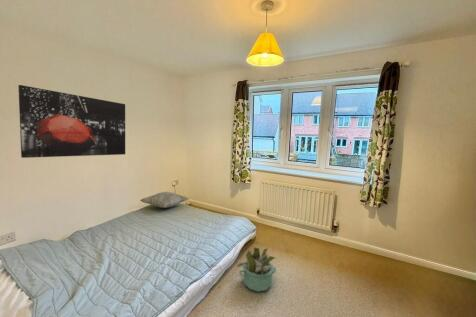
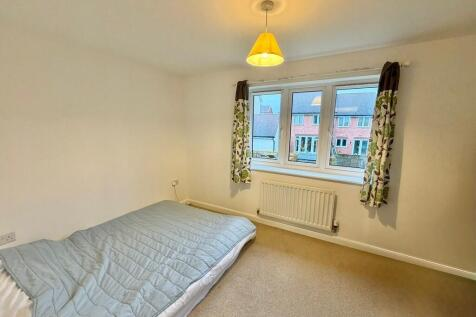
- decorative pillow [139,191,190,209]
- wall art [17,84,126,159]
- decorative plant [236,246,277,293]
